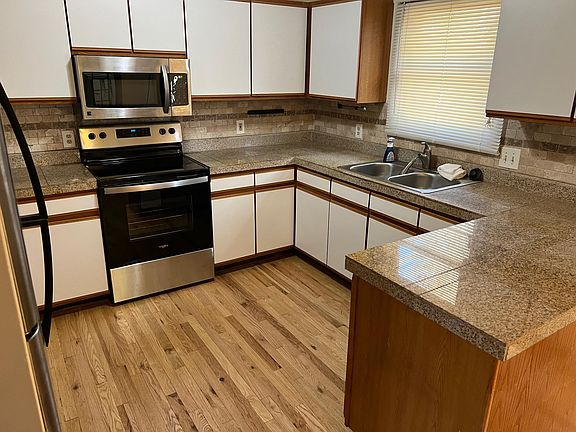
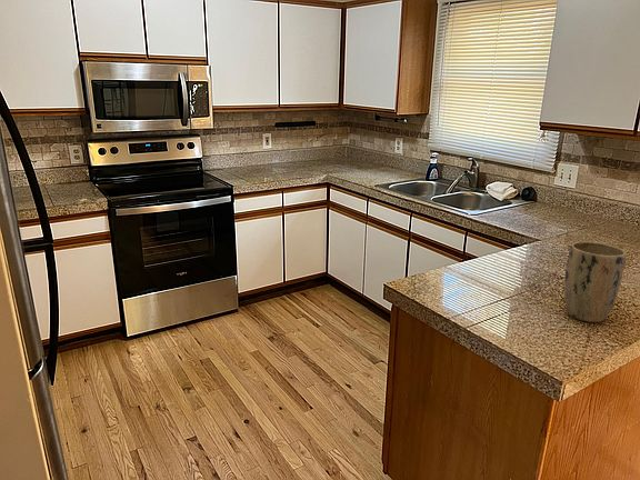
+ plant pot [563,241,628,323]
